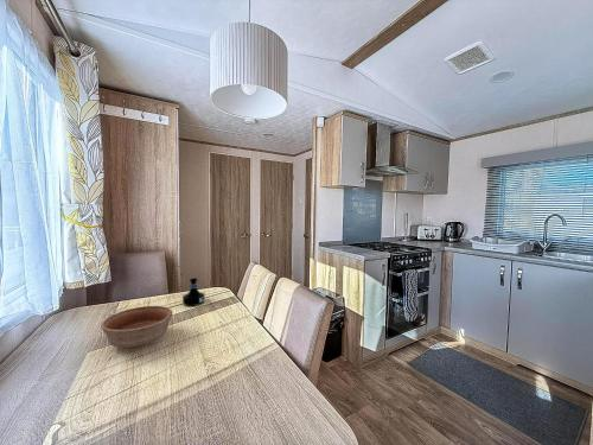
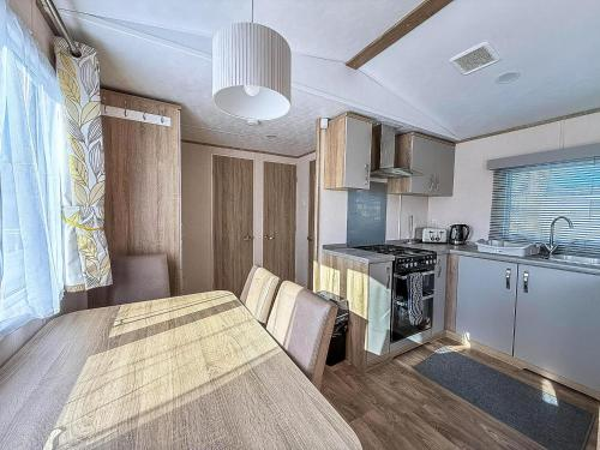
- bowl [100,305,173,349]
- tequila bottle [181,276,206,307]
